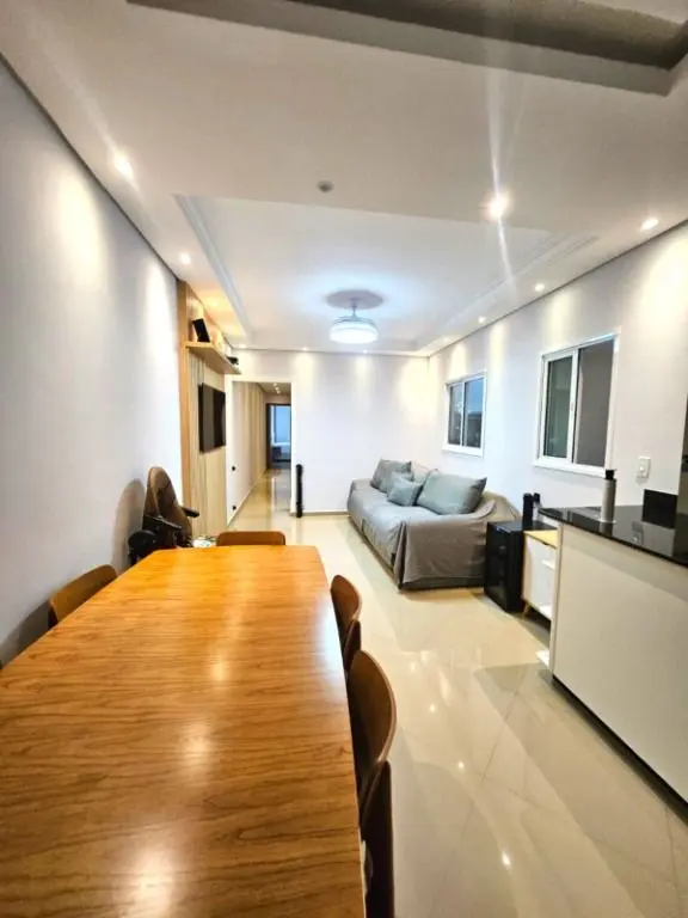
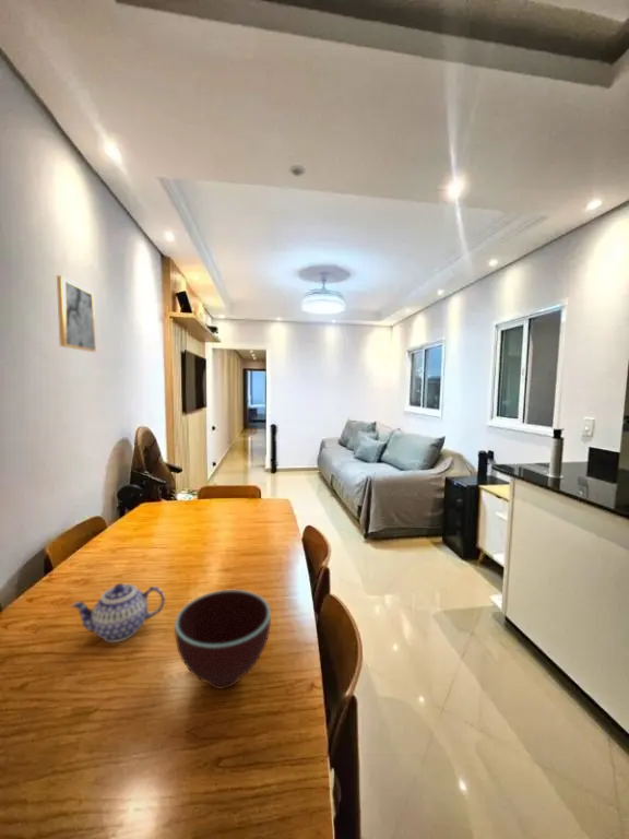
+ wall art [56,274,97,353]
+ bowl [174,589,272,690]
+ teapot [70,582,166,643]
